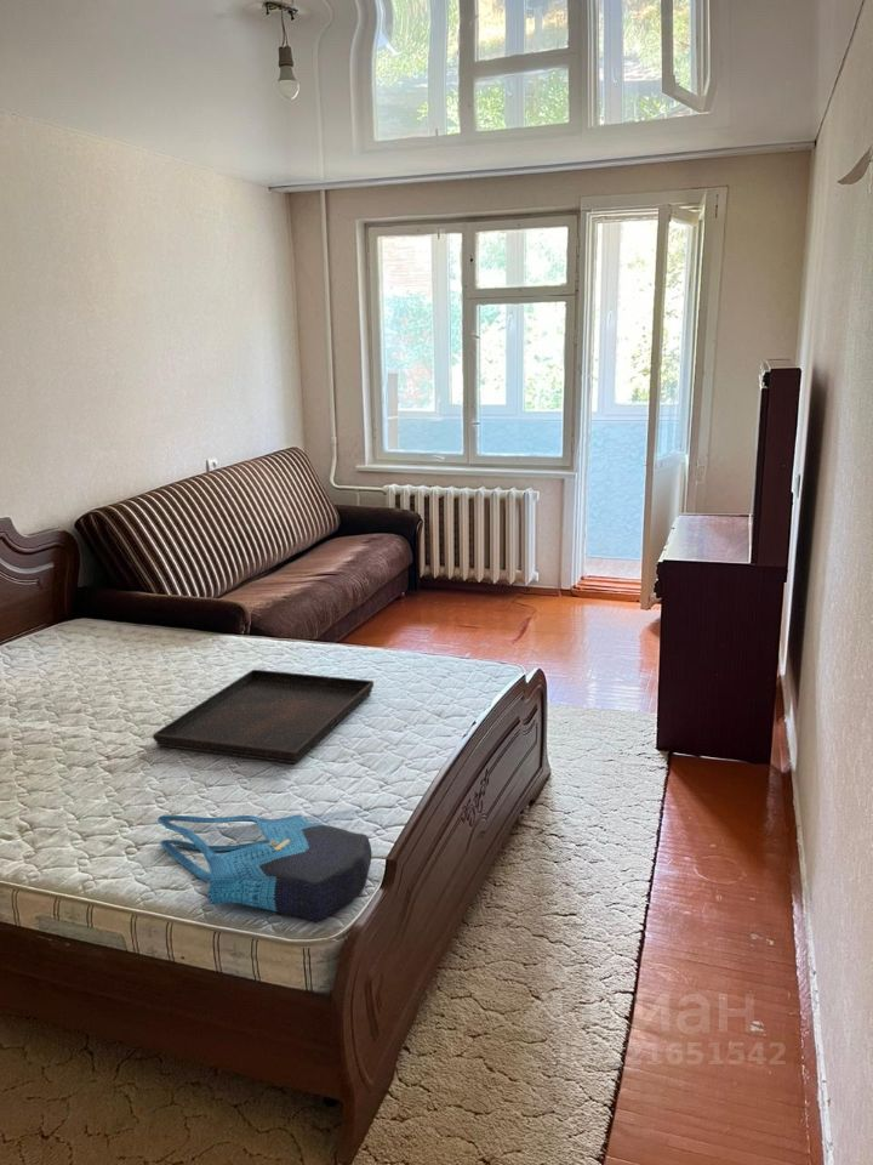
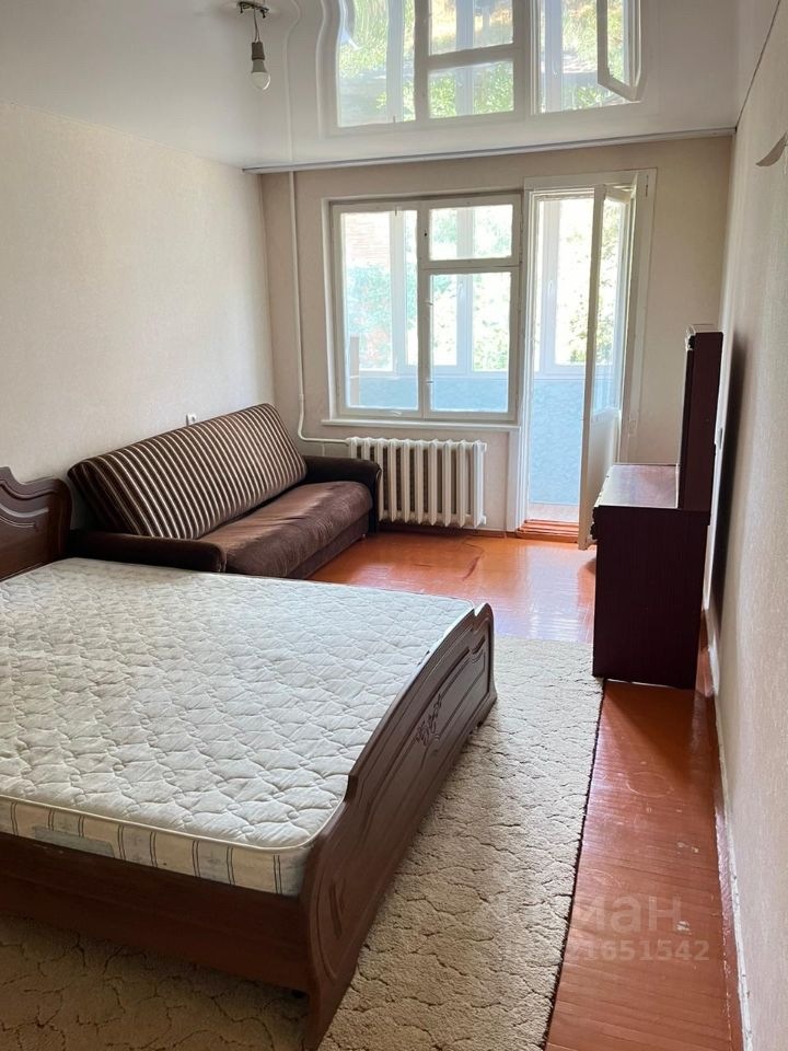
- tote bag [156,813,373,922]
- serving tray [152,669,375,765]
